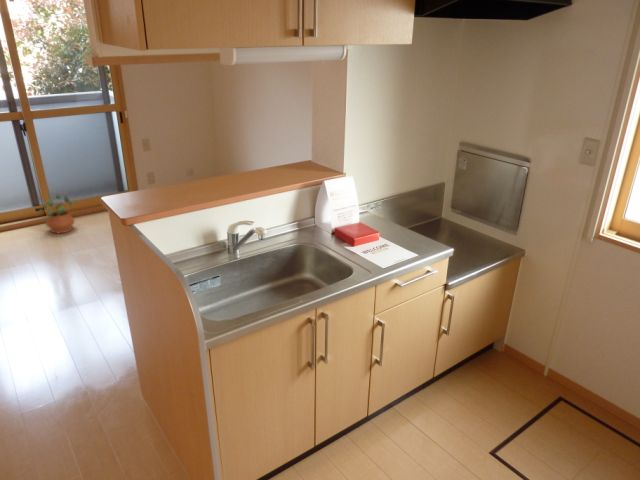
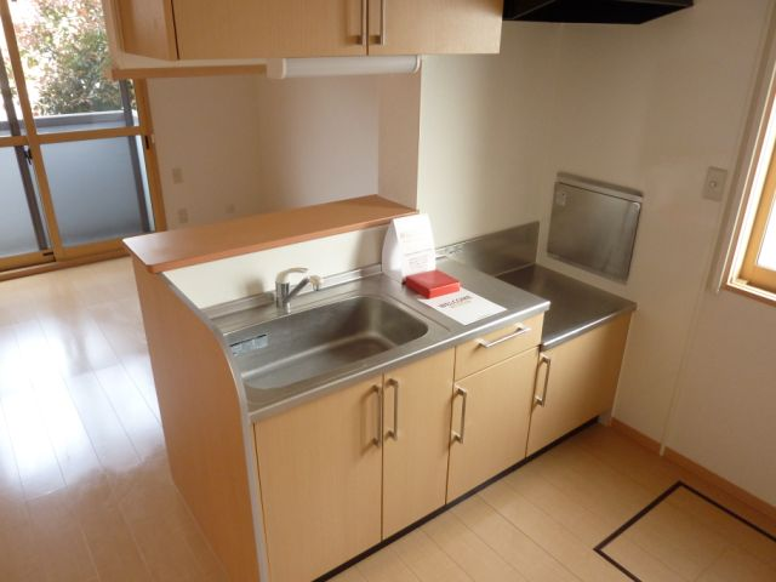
- potted plant [35,194,76,234]
